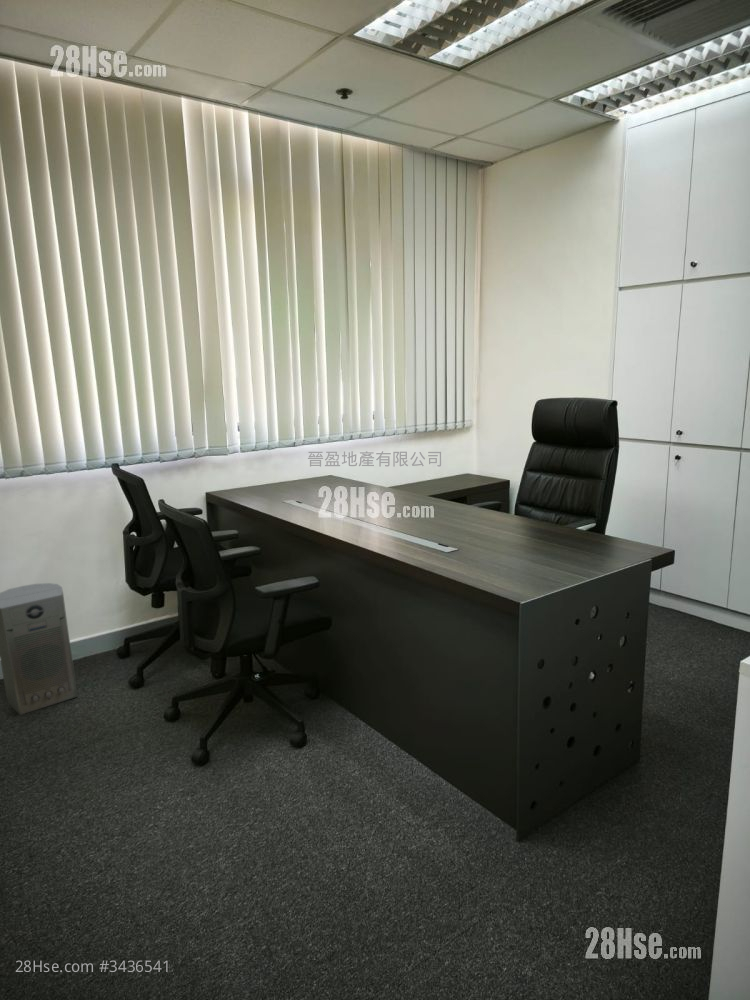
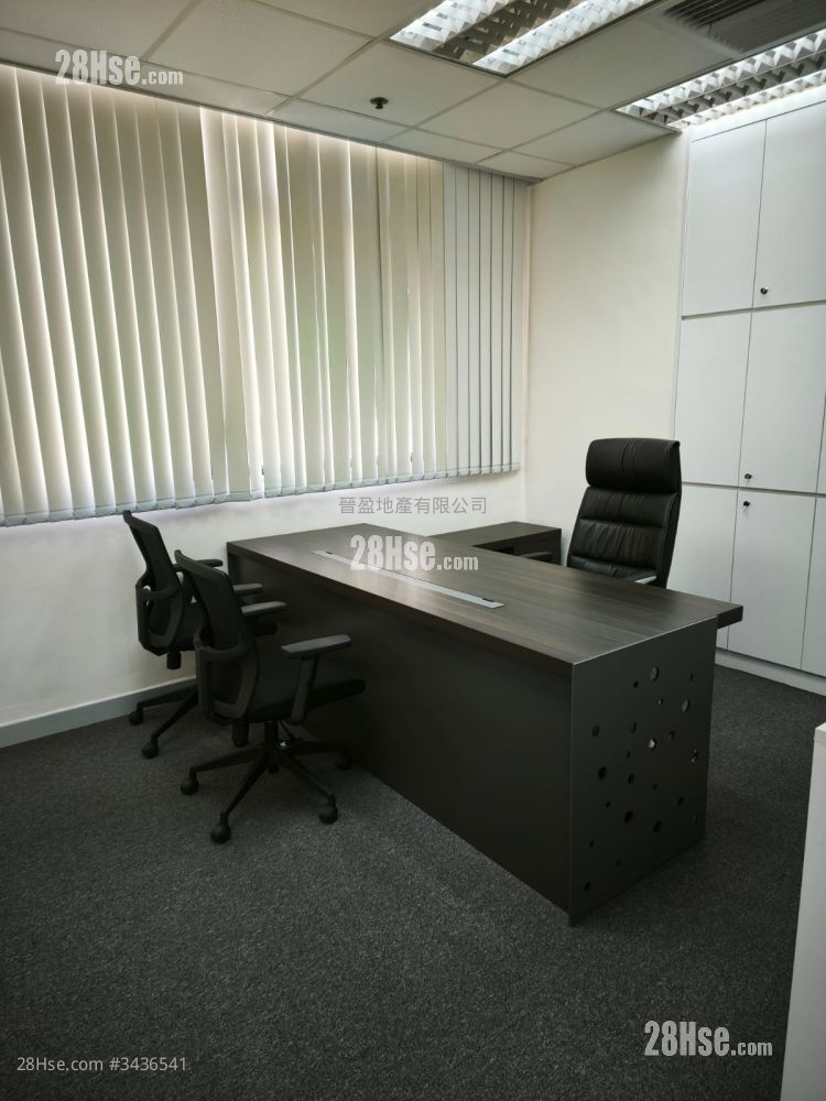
- fan [0,582,79,716]
